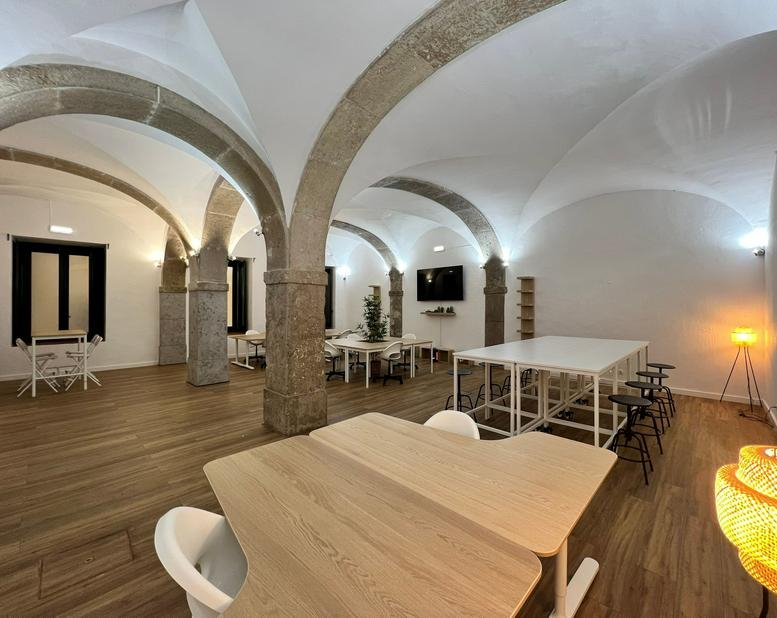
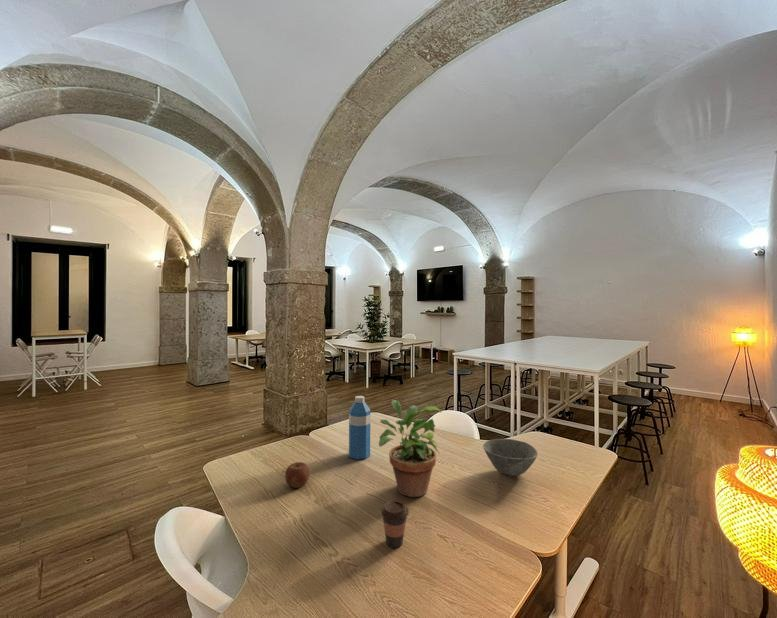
+ apple [284,461,311,489]
+ water bottle [348,395,371,461]
+ potted plant [378,399,443,498]
+ bowl [482,438,539,477]
+ coffee cup [380,499,410,549]
